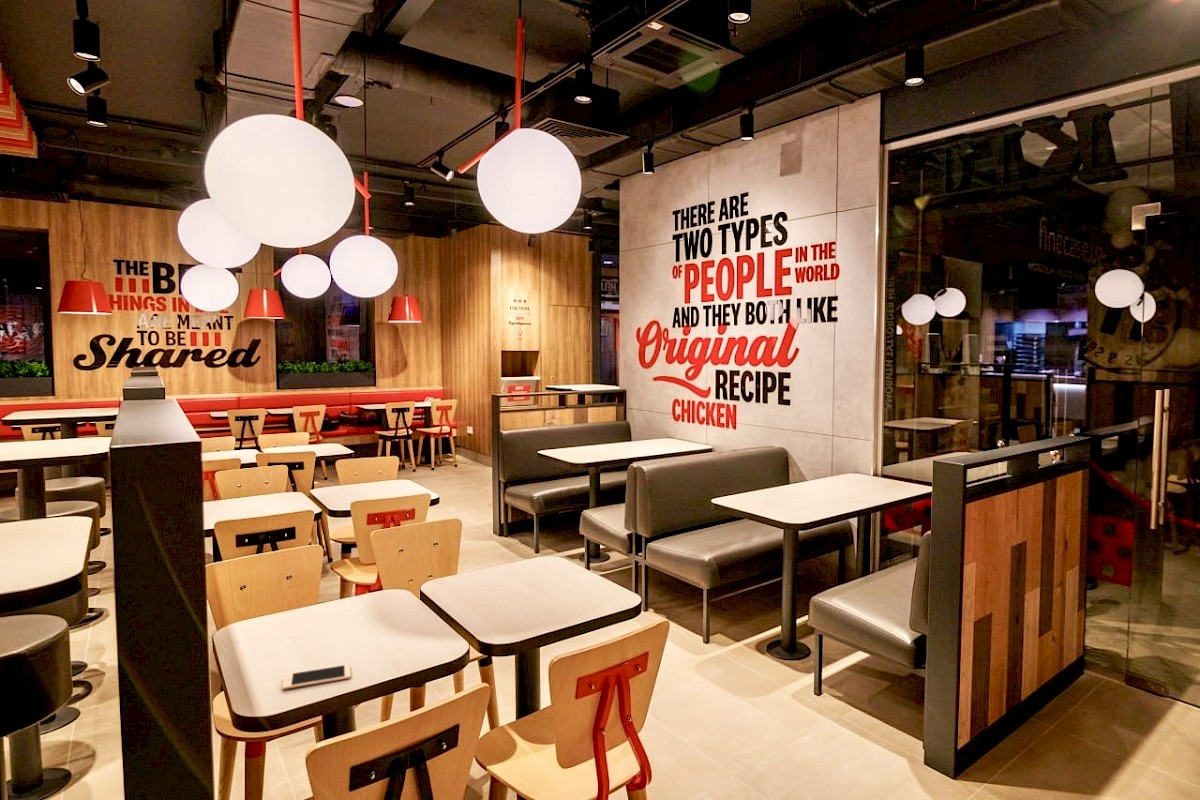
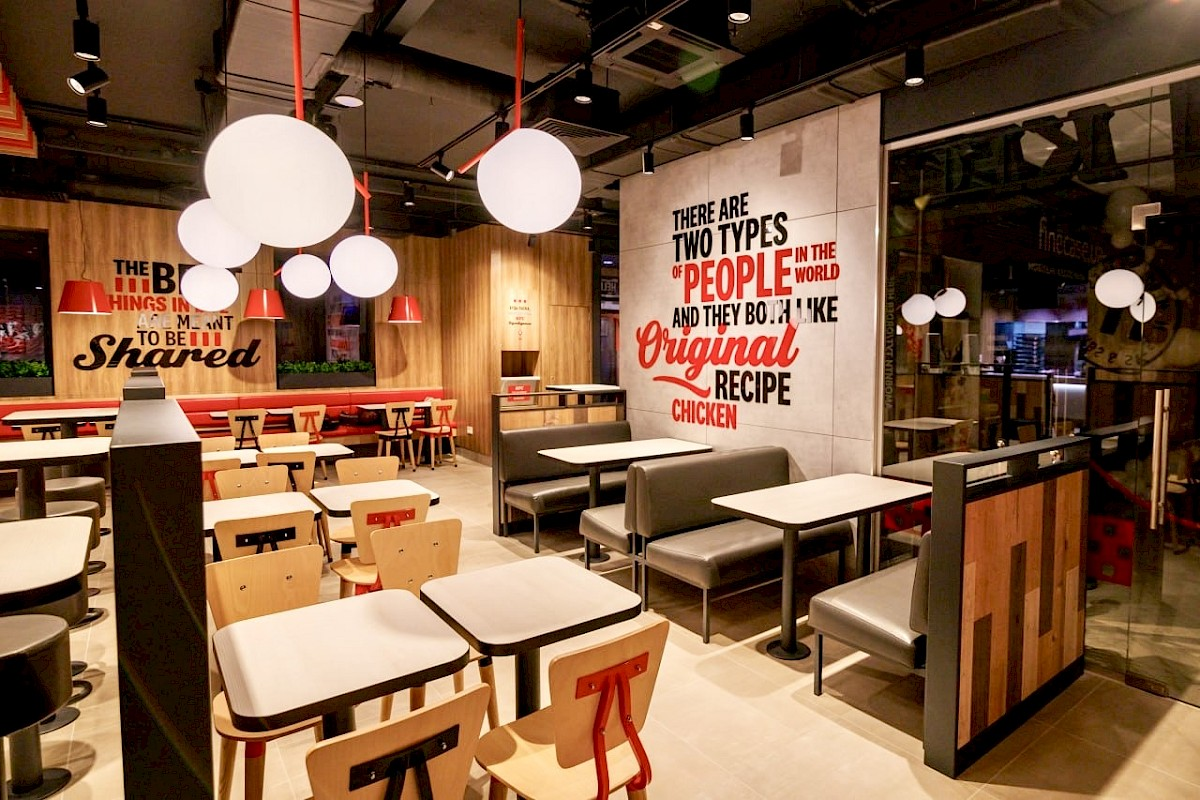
- cell phone [281,663,352,690]
